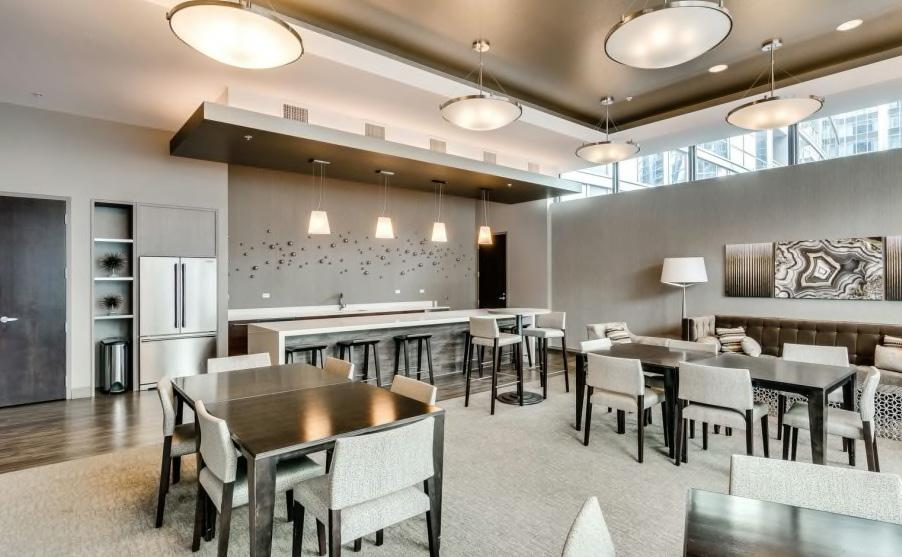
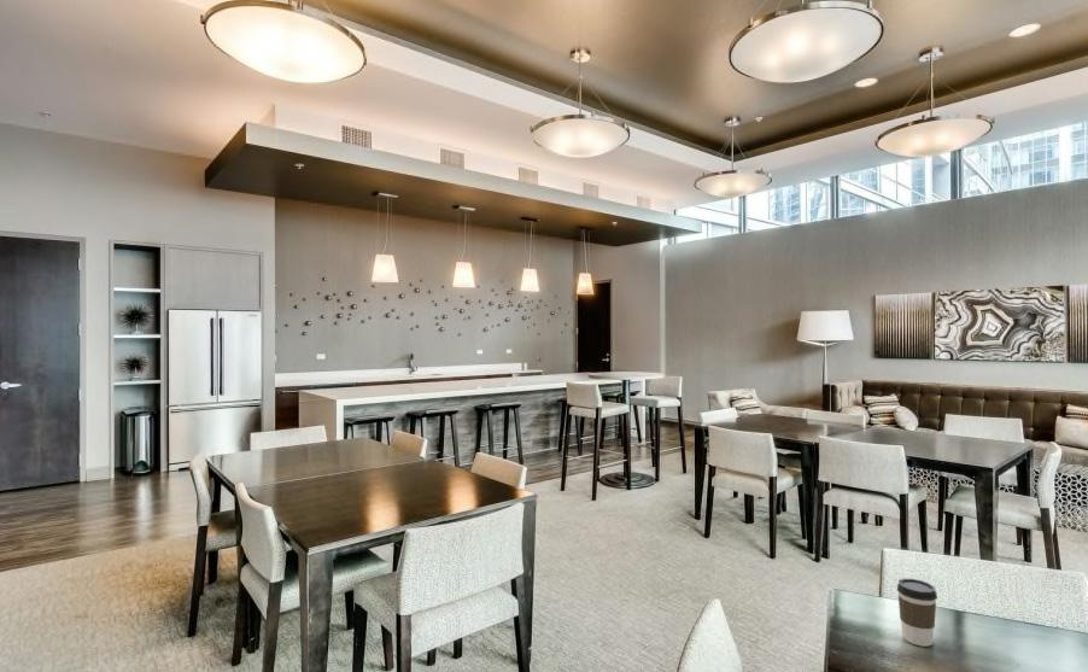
+ coffee cup [896,577,938,648]
